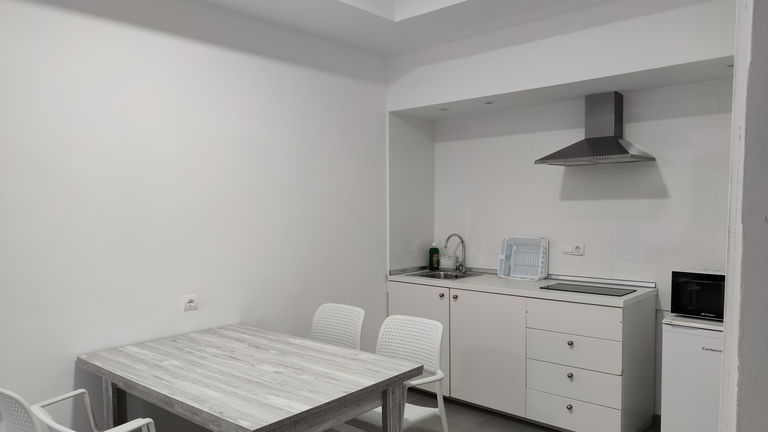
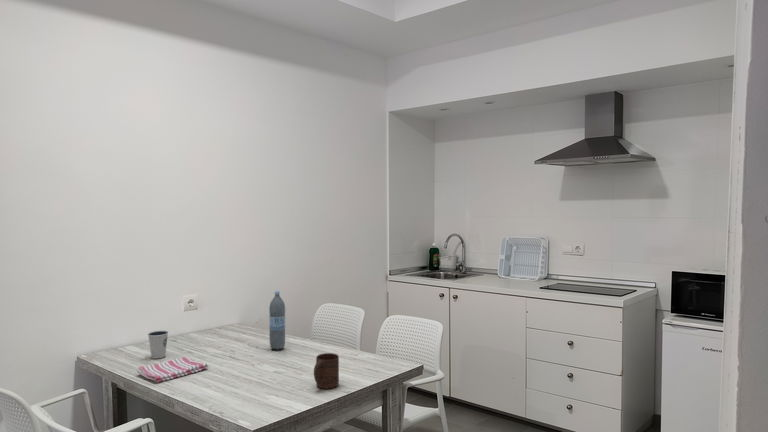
+ dish towel [136,356,209,384]
+ dixie cup [147,330,169,359]
+ cup [313,352,340,390]
+ water bottle [268,290,286,351]
